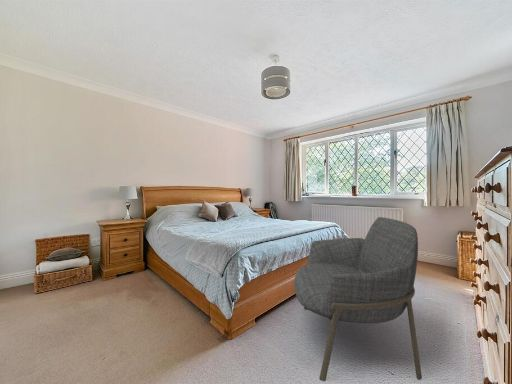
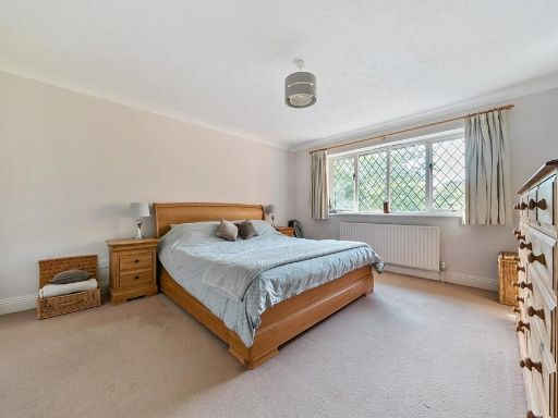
- armchair [293,216,423,382]
